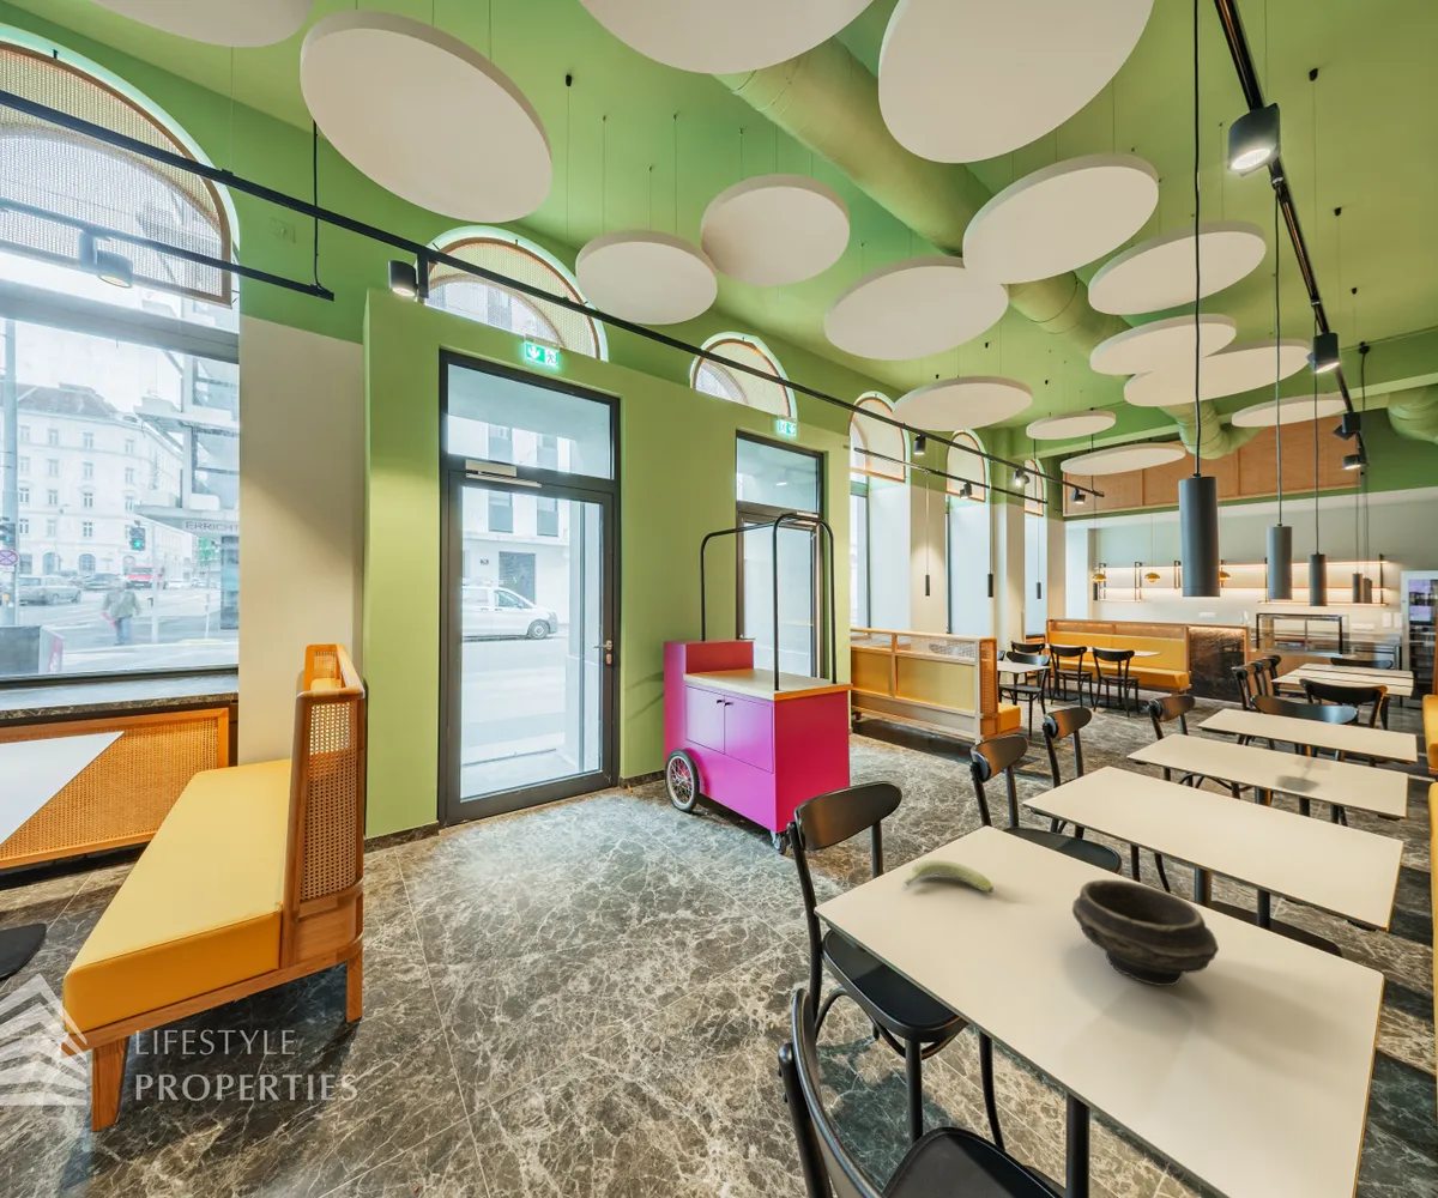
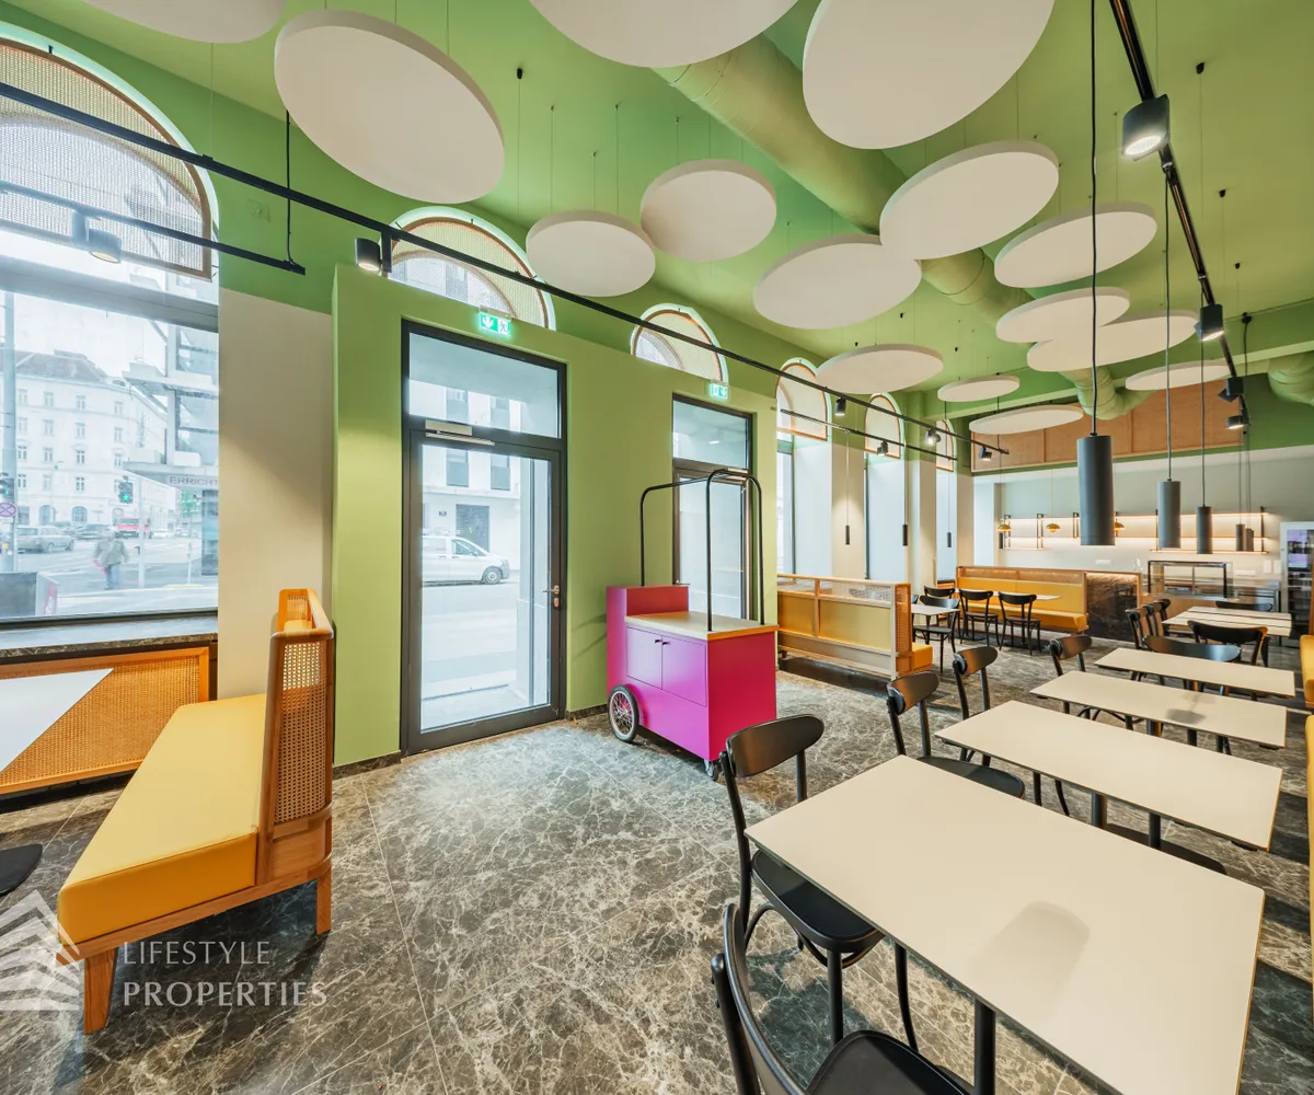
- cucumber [904,858,995,894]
- bowl [1071,878,1220,987]
